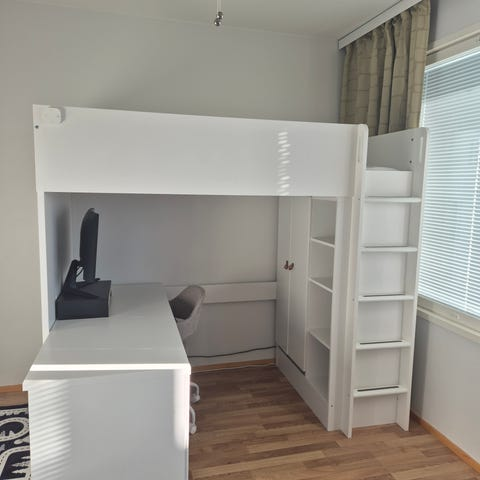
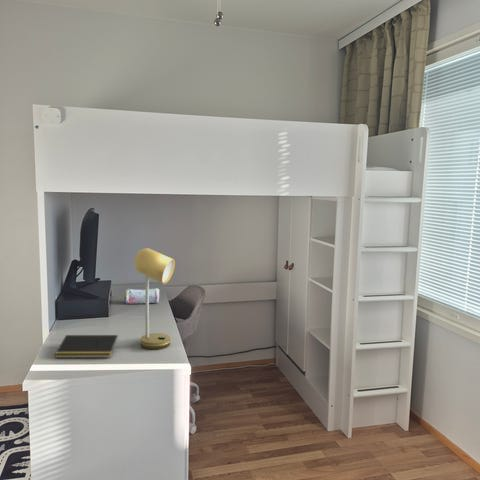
+ pencil case [124,288,160,305]
+ notepad [54,334,118,359]
+ desk lamp [134,247,176,350]
